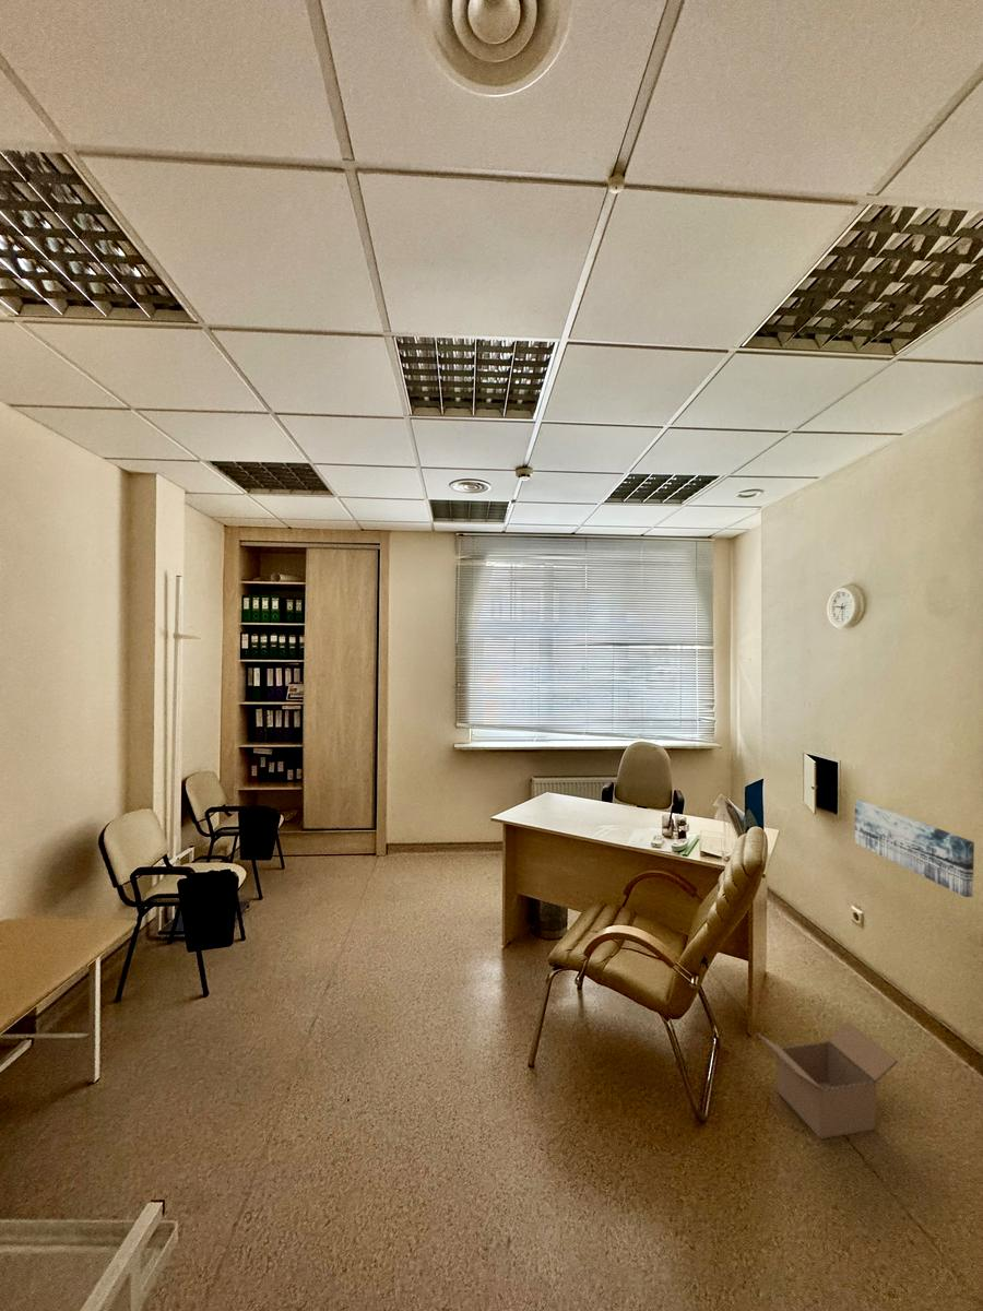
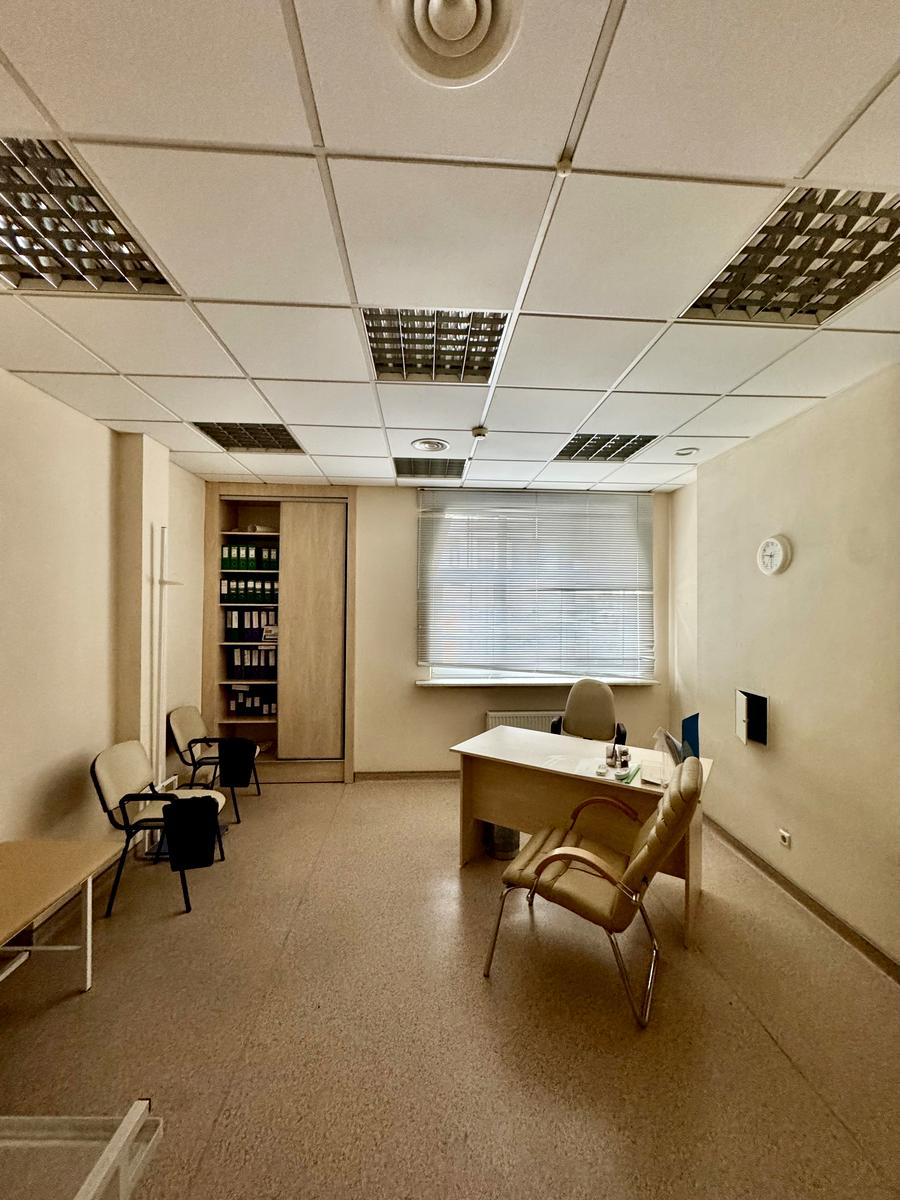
- wall art [853,799,975,898]
- box [756,1020,899,1141]
